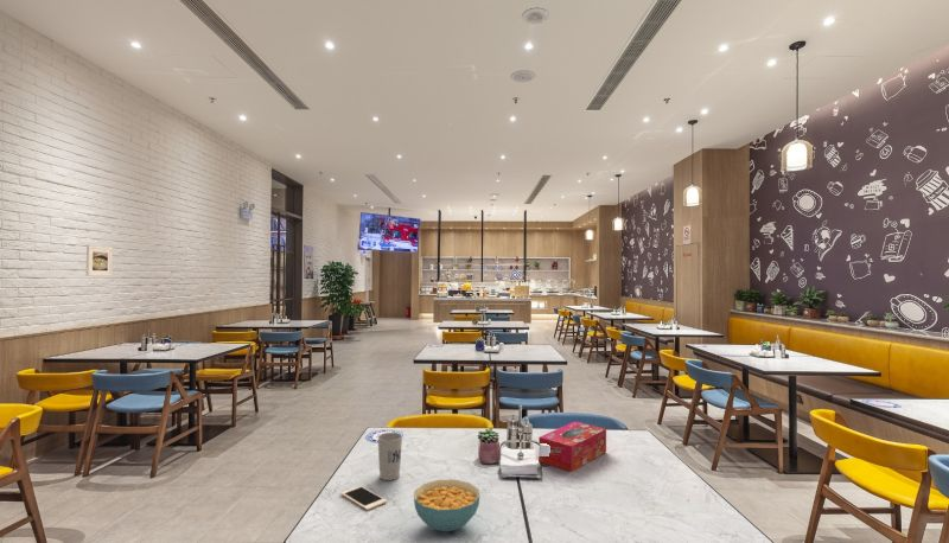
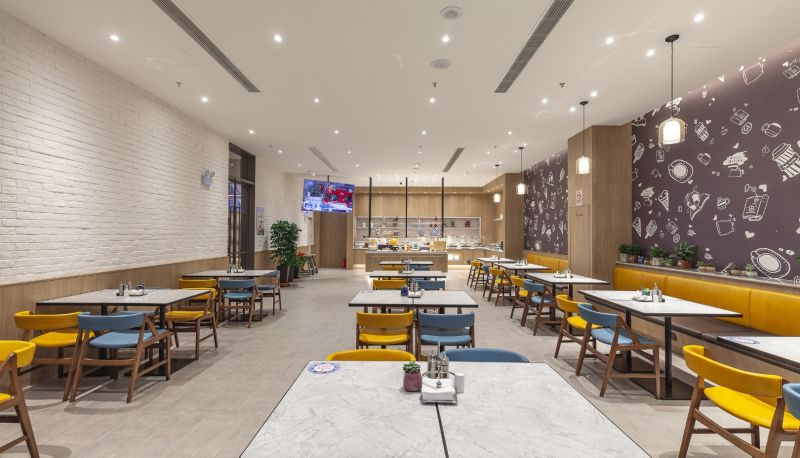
- cereal bowl [413,479,480,534]
- cup [377,432,403,481]
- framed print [85,244,114,277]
- tissue box [537,421,607,473]
- cell phone [340,485,388,511]
